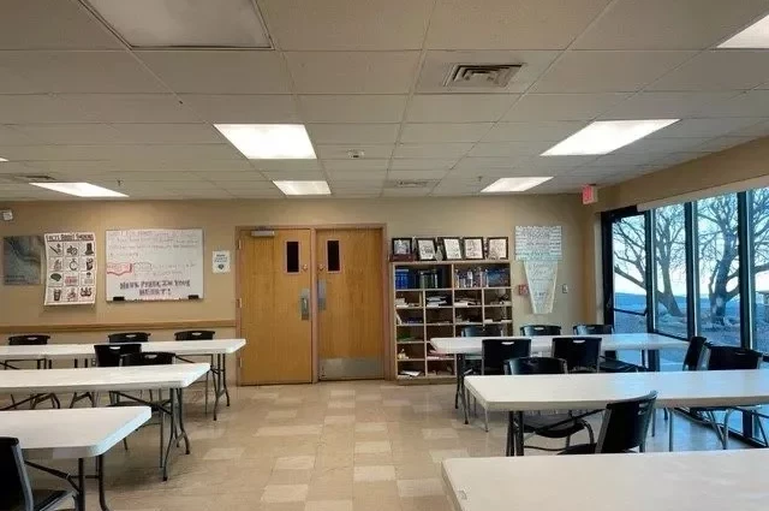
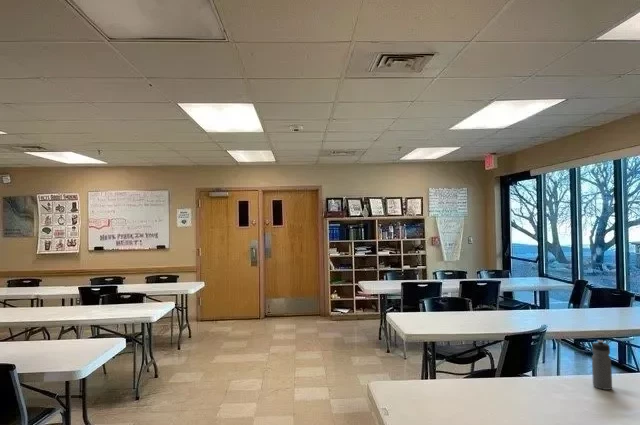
+ water bottle [591,339,613,391]
